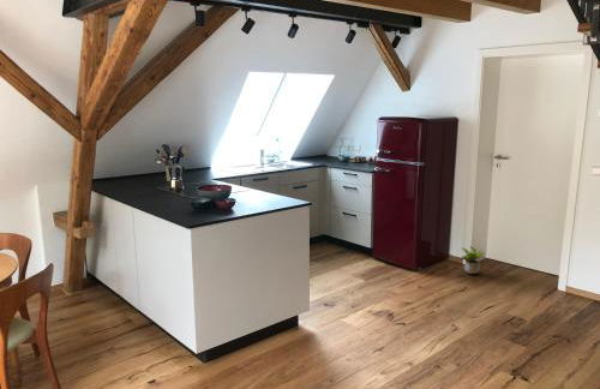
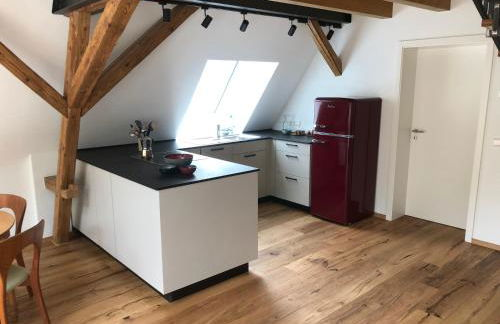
- potted plant [458,245,486,275]
